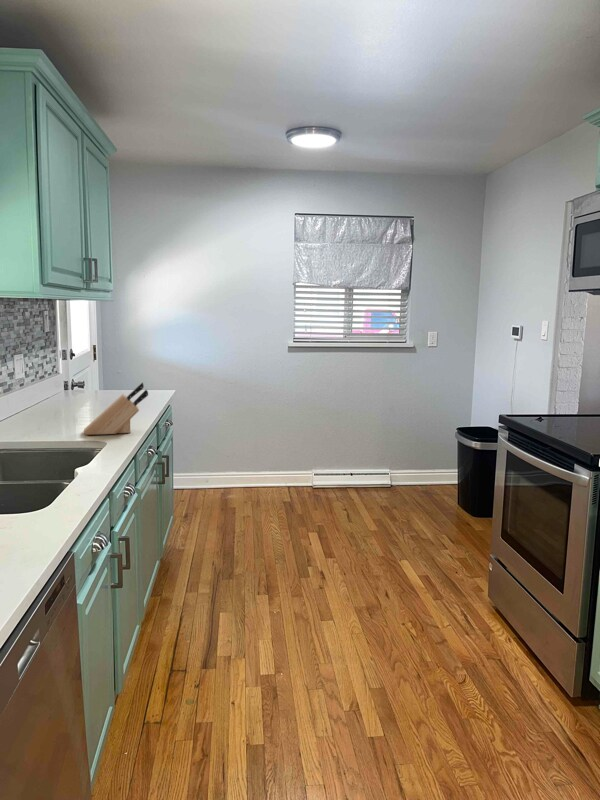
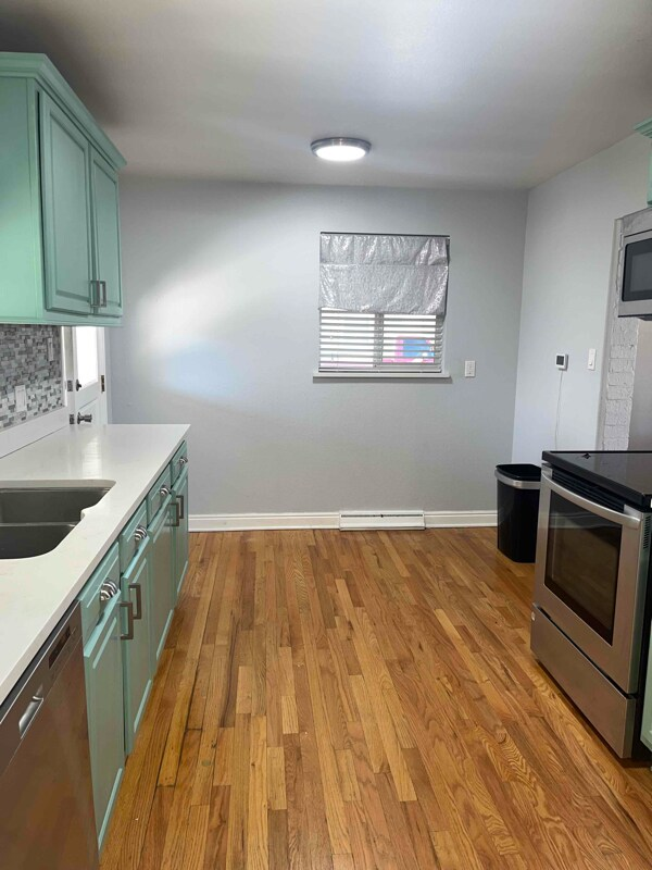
- knife block [82,382,149,436]
